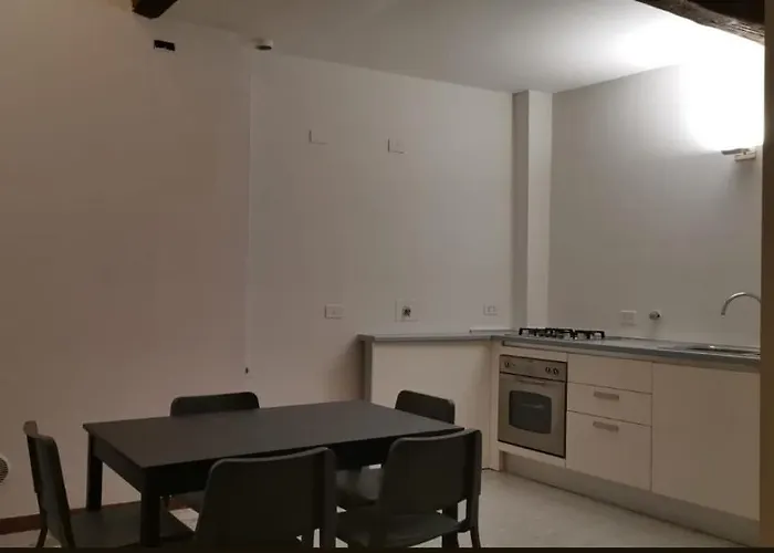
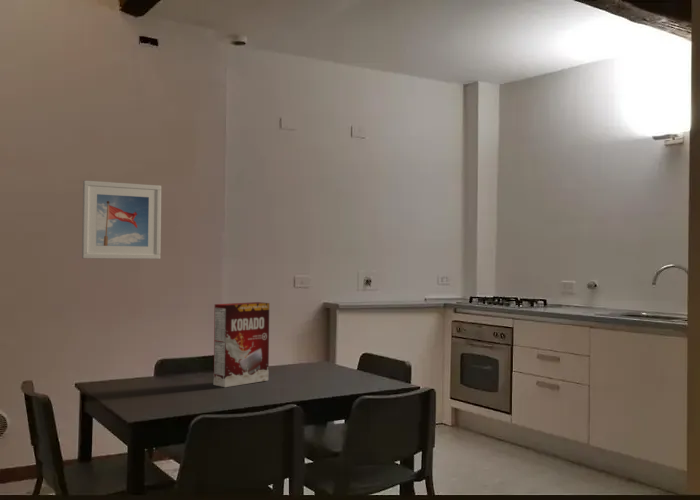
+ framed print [81,180,162,260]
+ cereal box [213,301,270,388]
